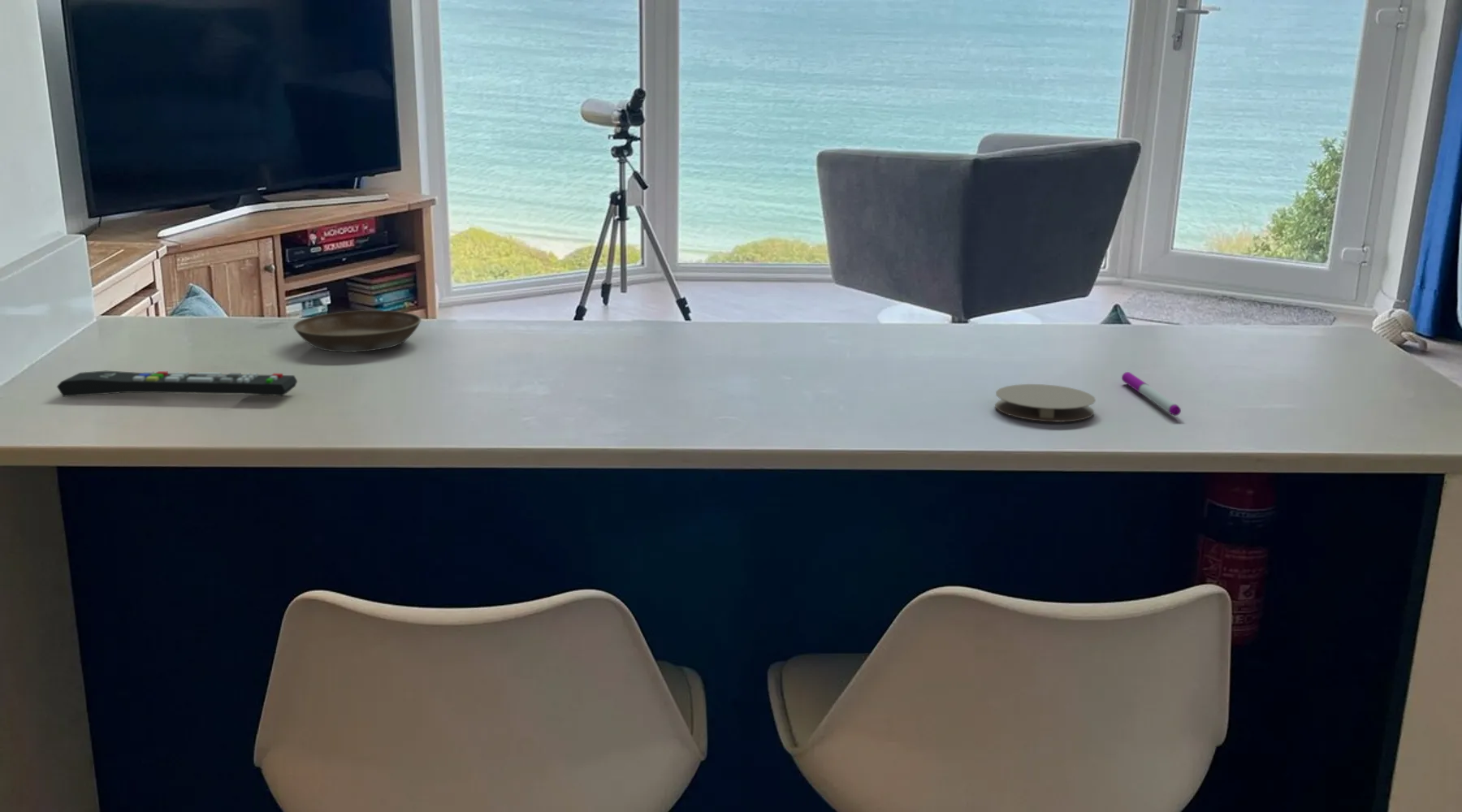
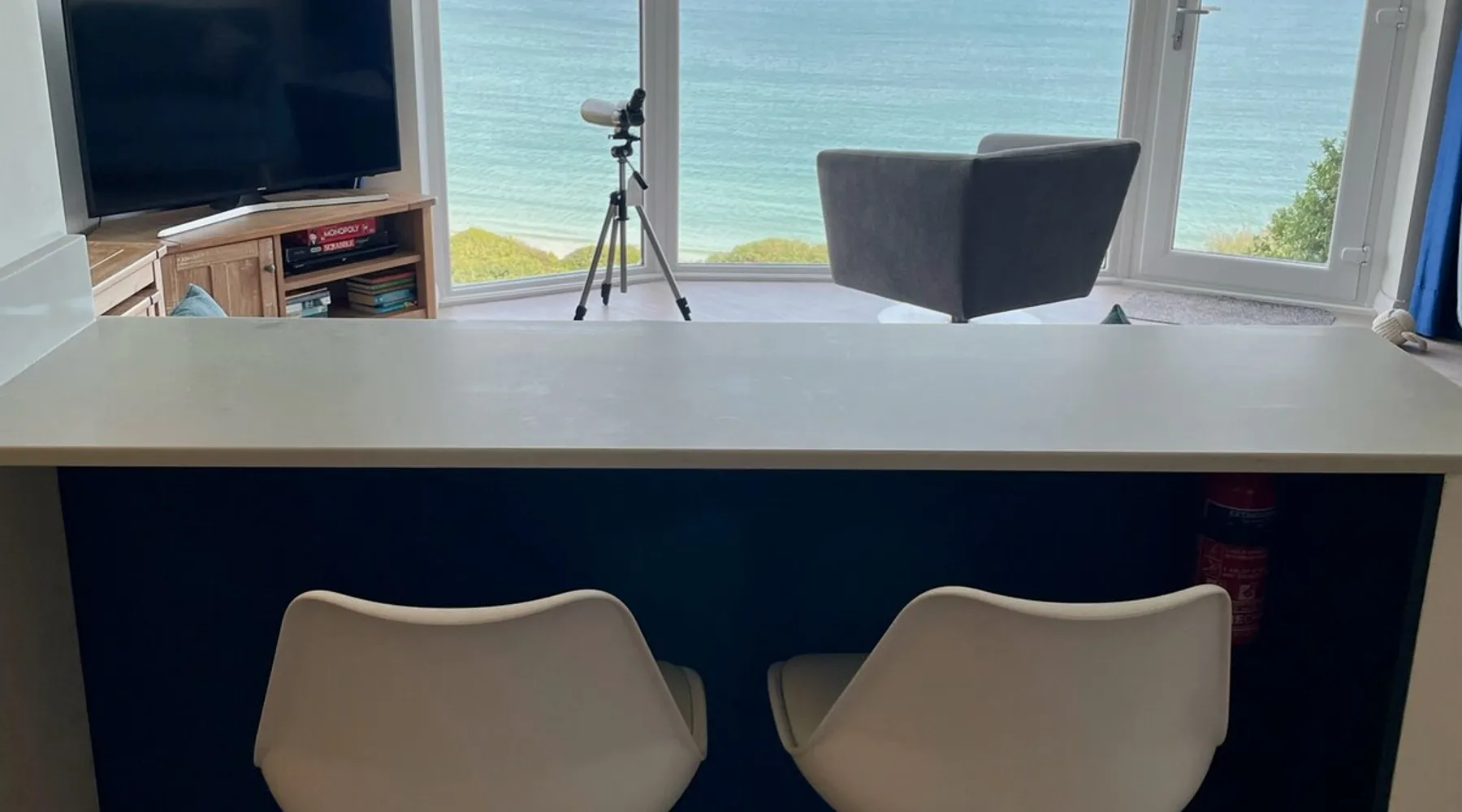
- coaster [994,383,1096,423]
- pen [1121,371,1182,417]
- saucer [292,309,422,353]
- remote control [56,370,298,398]
